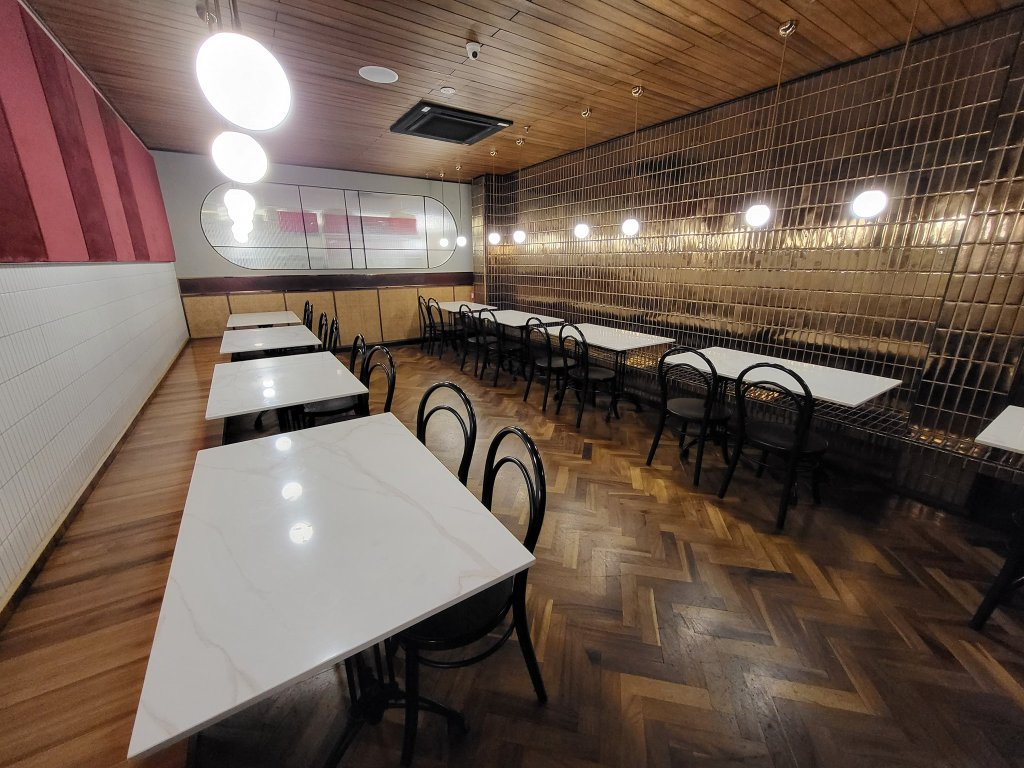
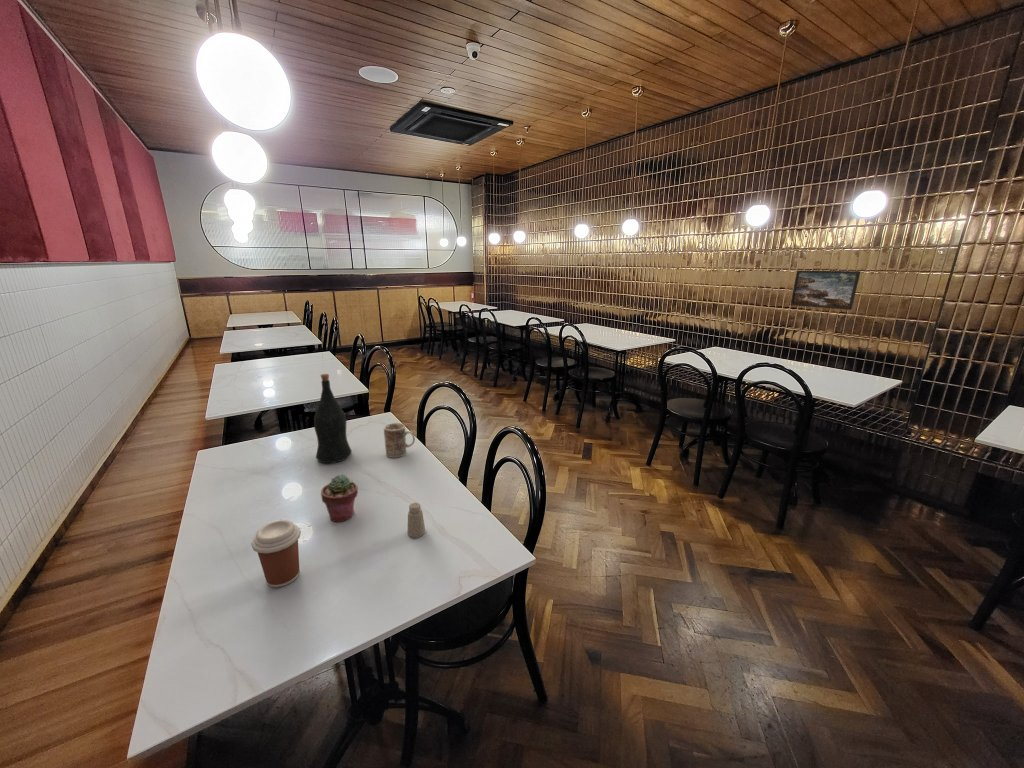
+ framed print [789,269,862,311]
+ saltshaker [406,502,426,539]
+ potted succulent [320,474,359,523]
+ mug [383,422,416,459]
+ wine bottle [313,373,353,464]
+ coffee cup [250,519,302,588]
